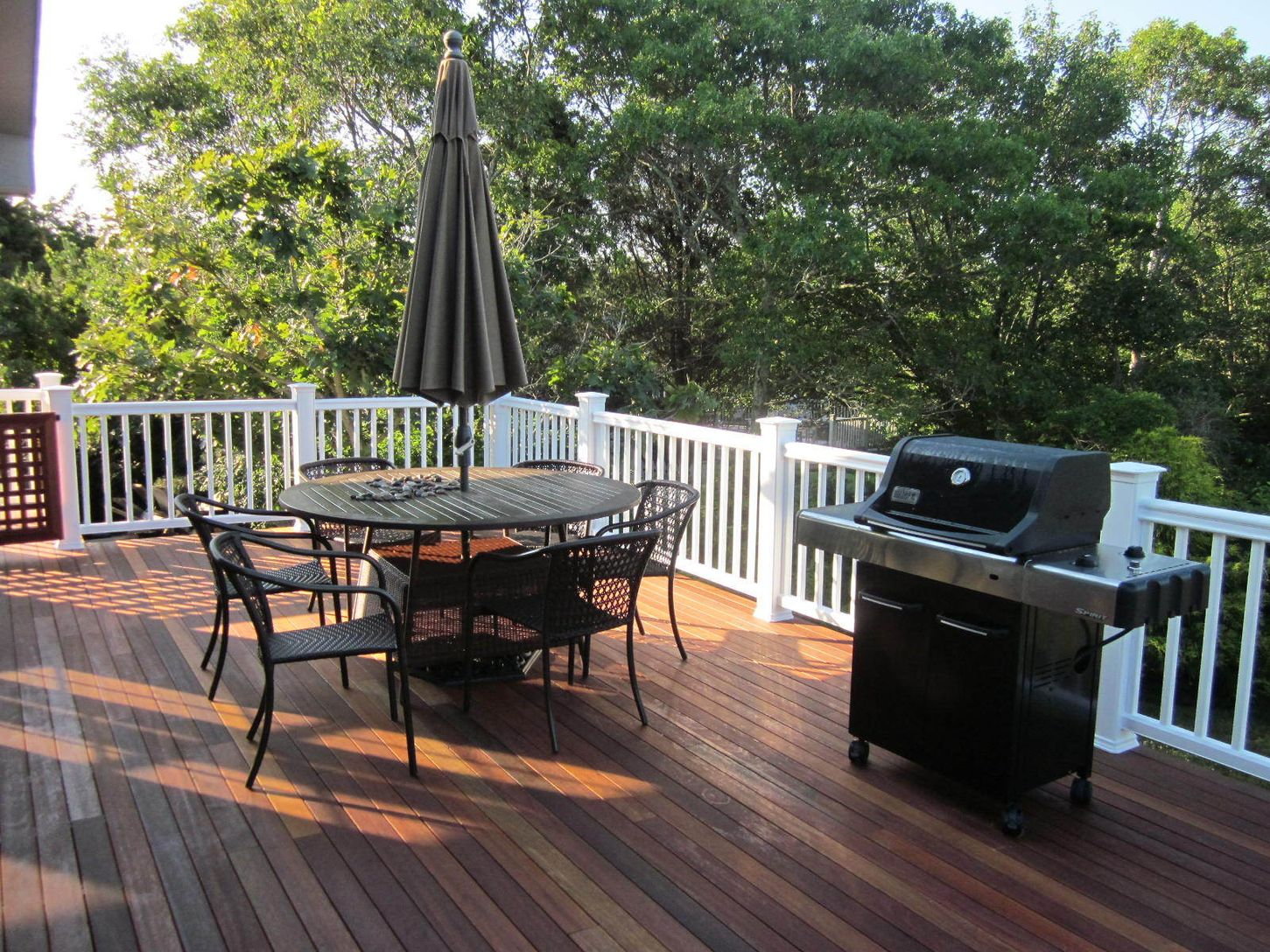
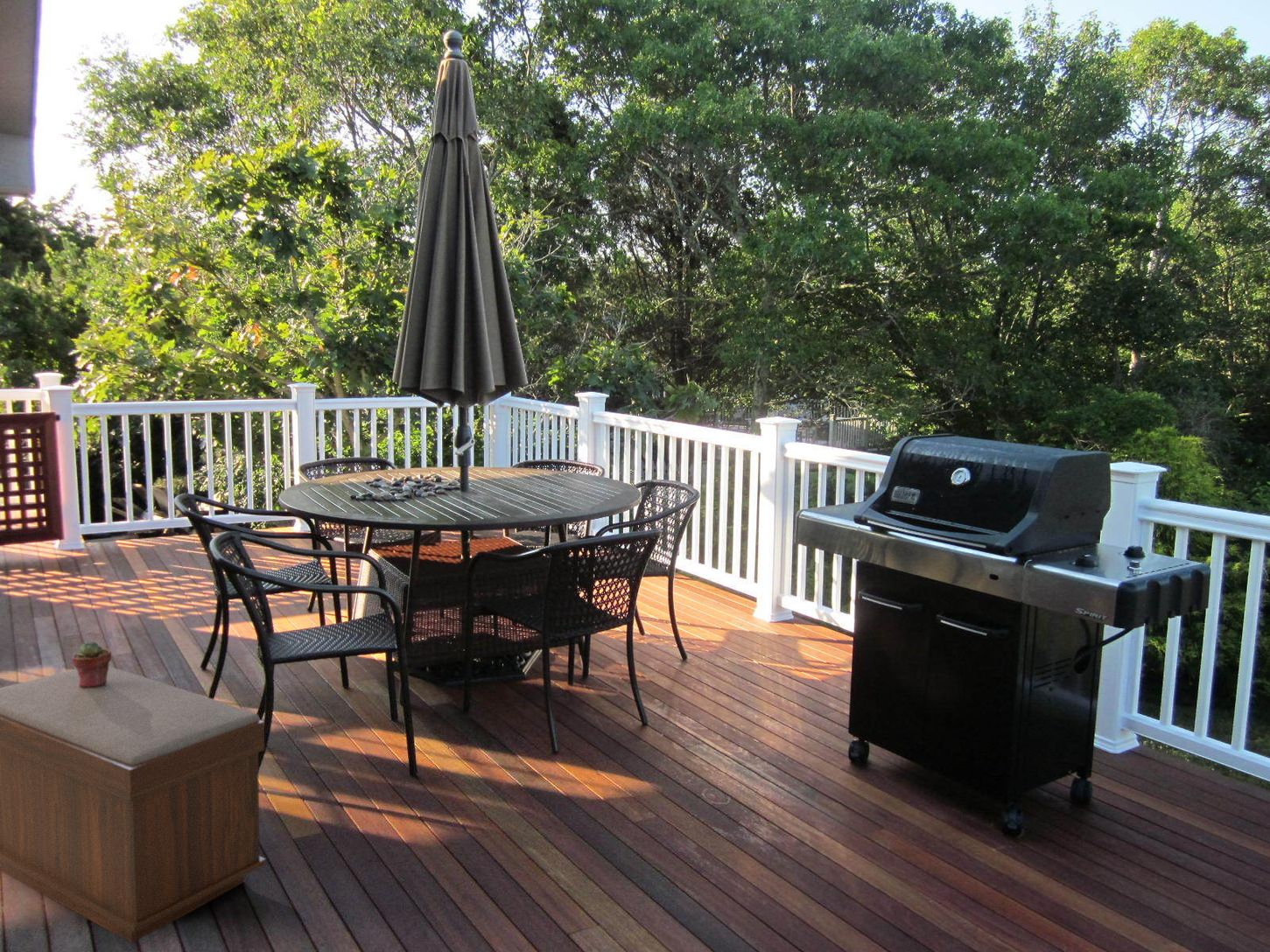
+ bench [0,666,267,944]
+ potted succulent [71,641,112,688]
